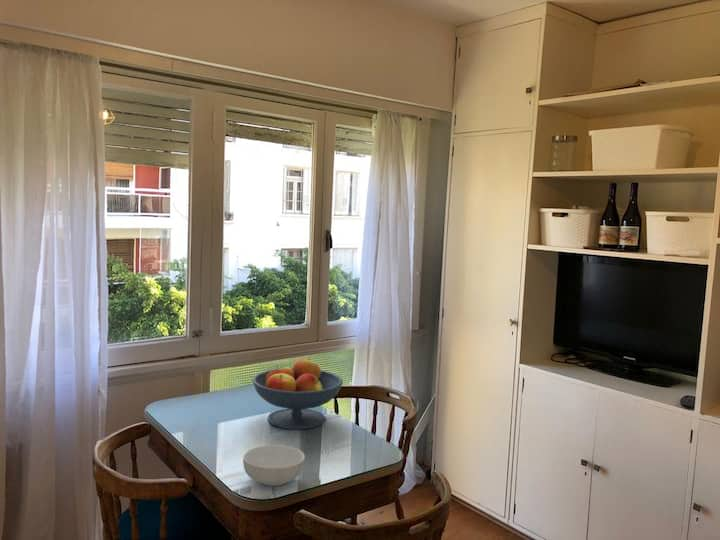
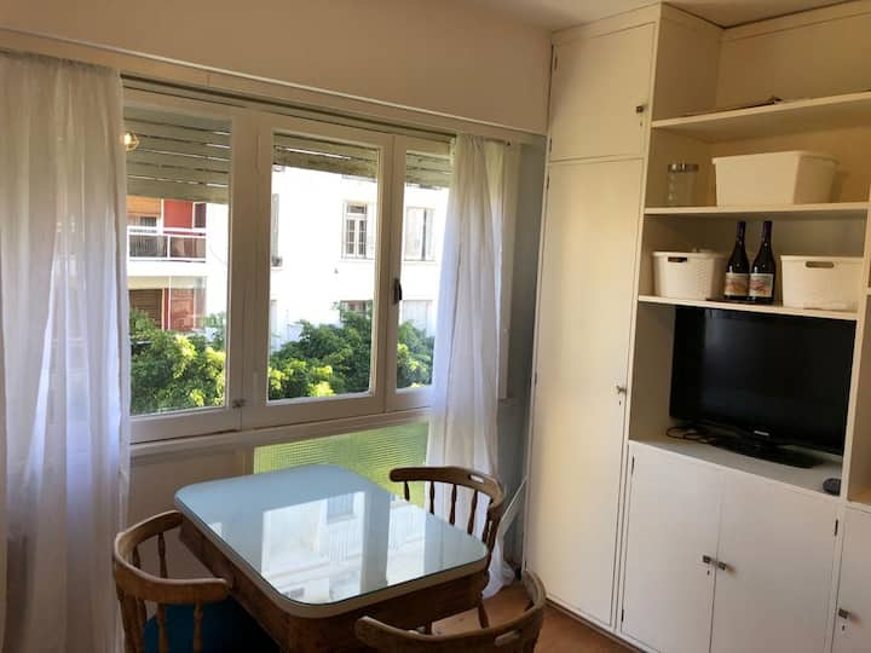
- fruit bowl [251,357,344,430]
- cereal bowl [242,444,306,487]
